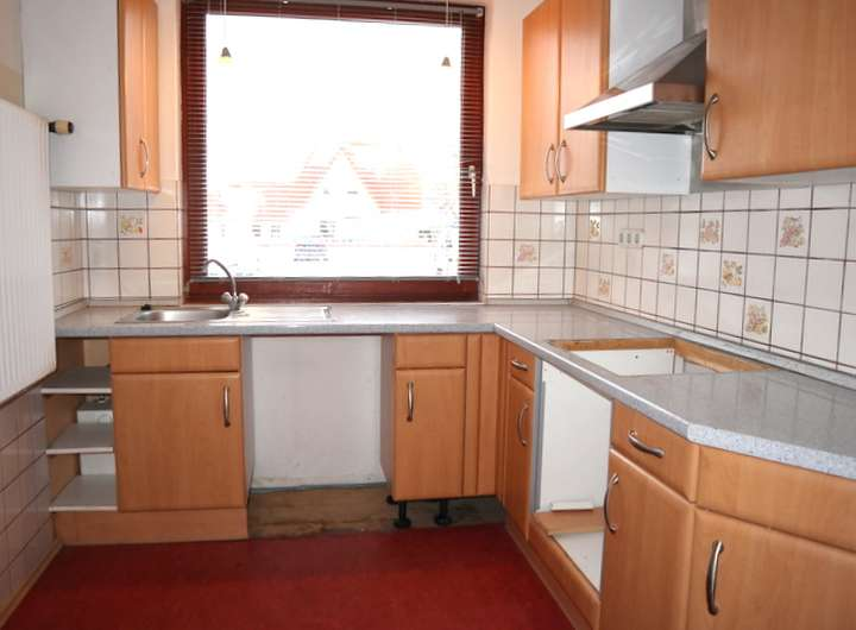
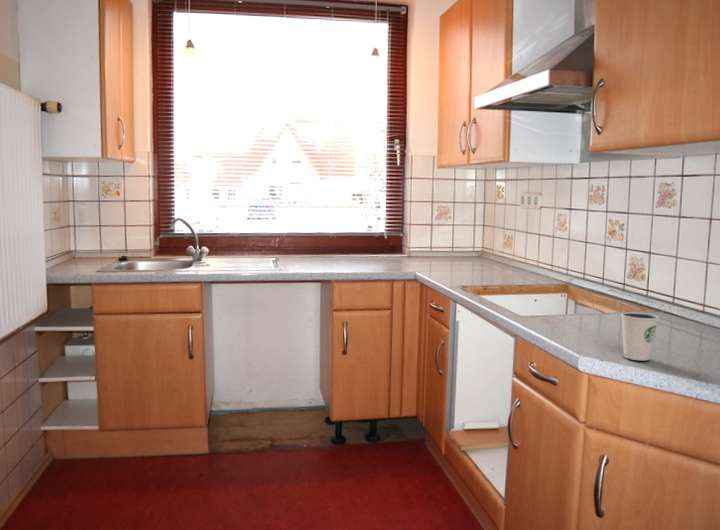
+ dixie cup [620,311,660,361]
